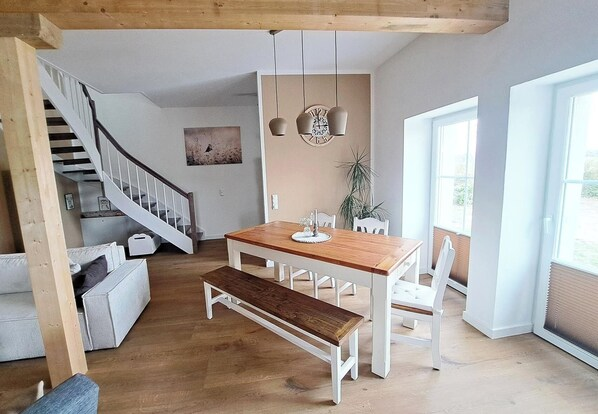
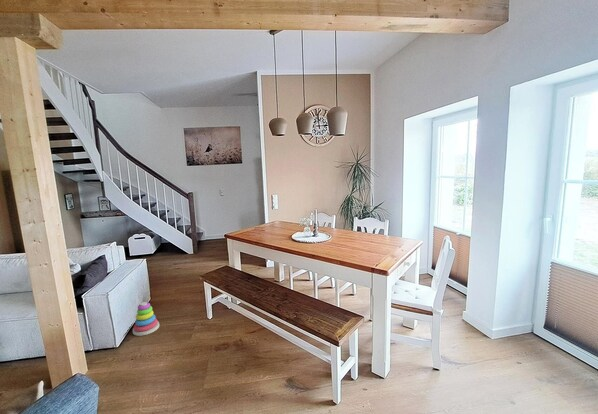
+ stacking toy [132,301,160,337]
